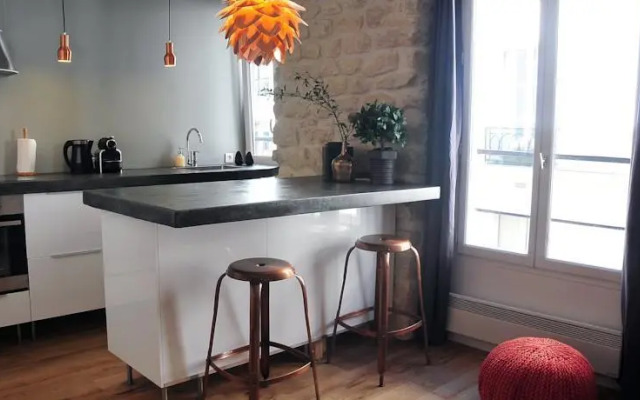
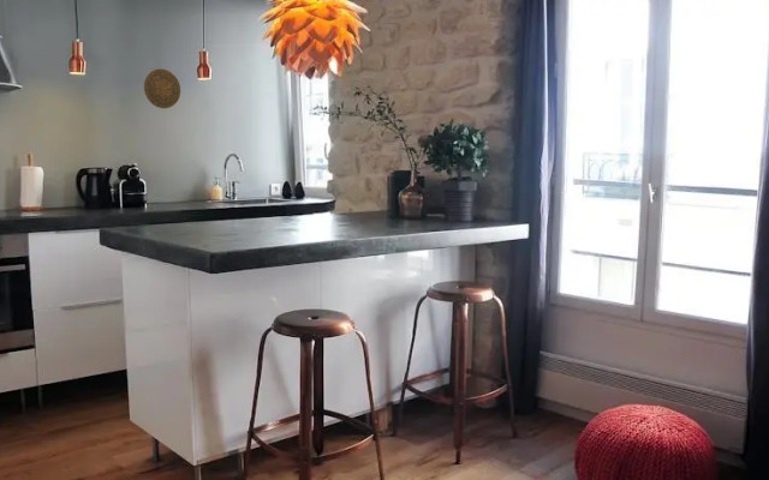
+ decorative plate [143,67,181,109]
